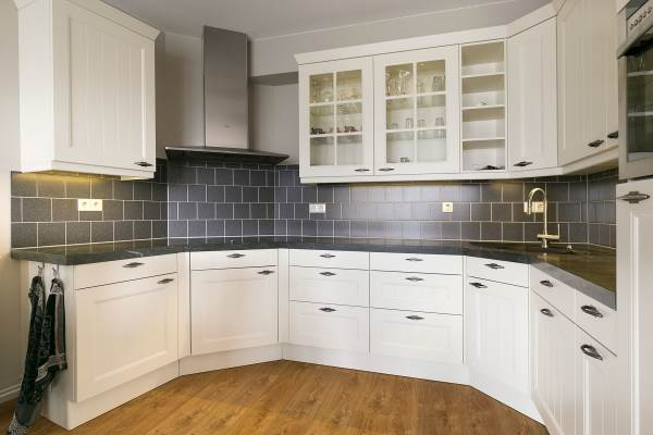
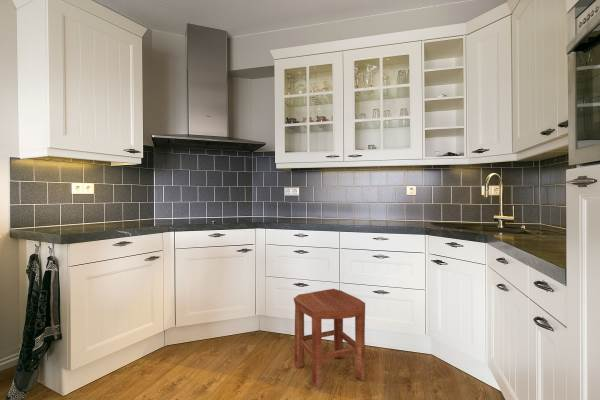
+ stool [293,288,366,390]
